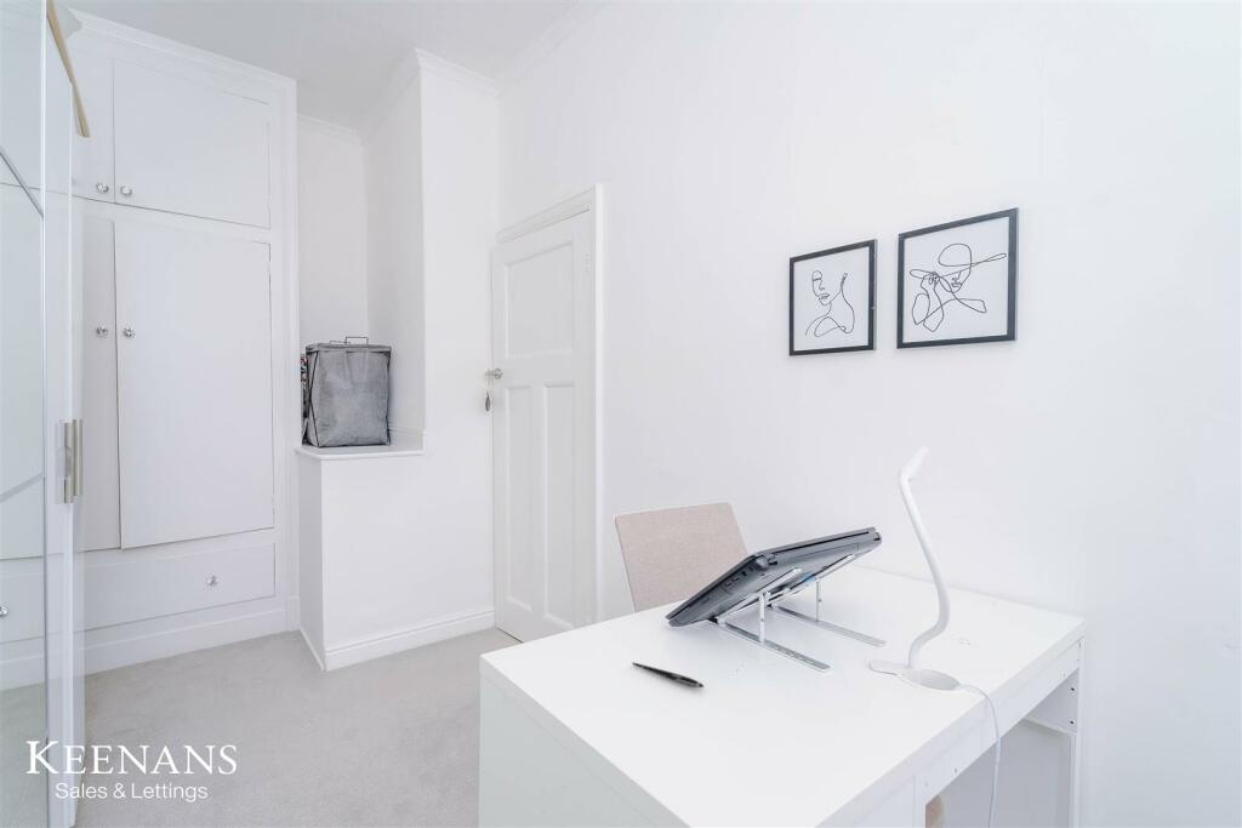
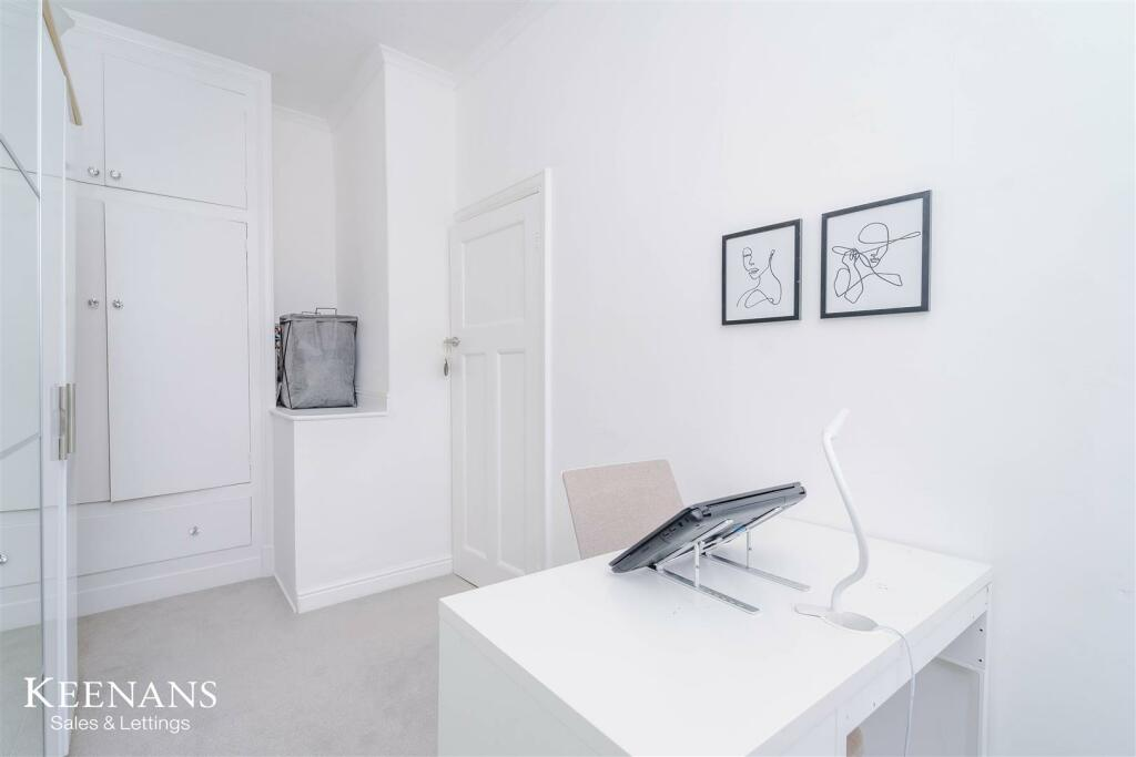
- pen [631,662,705,689]
